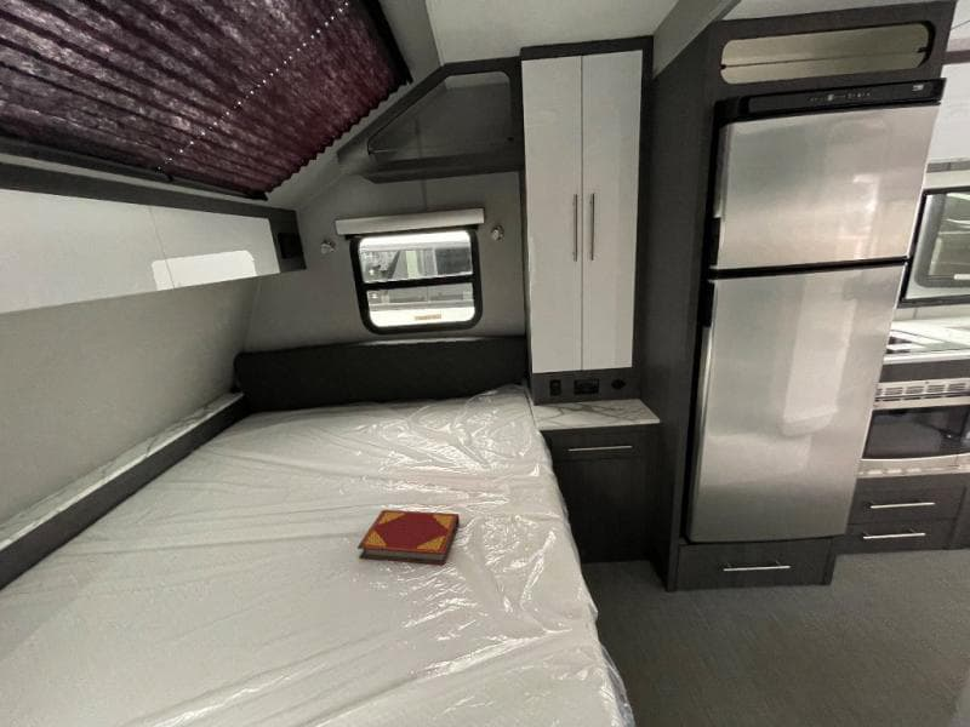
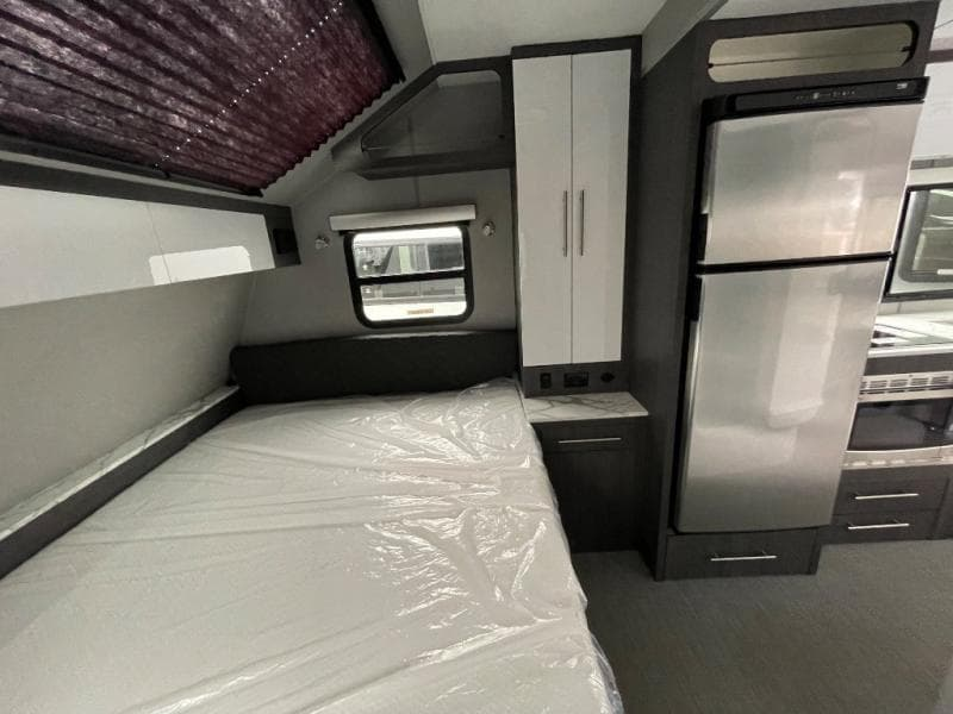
- hardback book [356,509,461,566]
